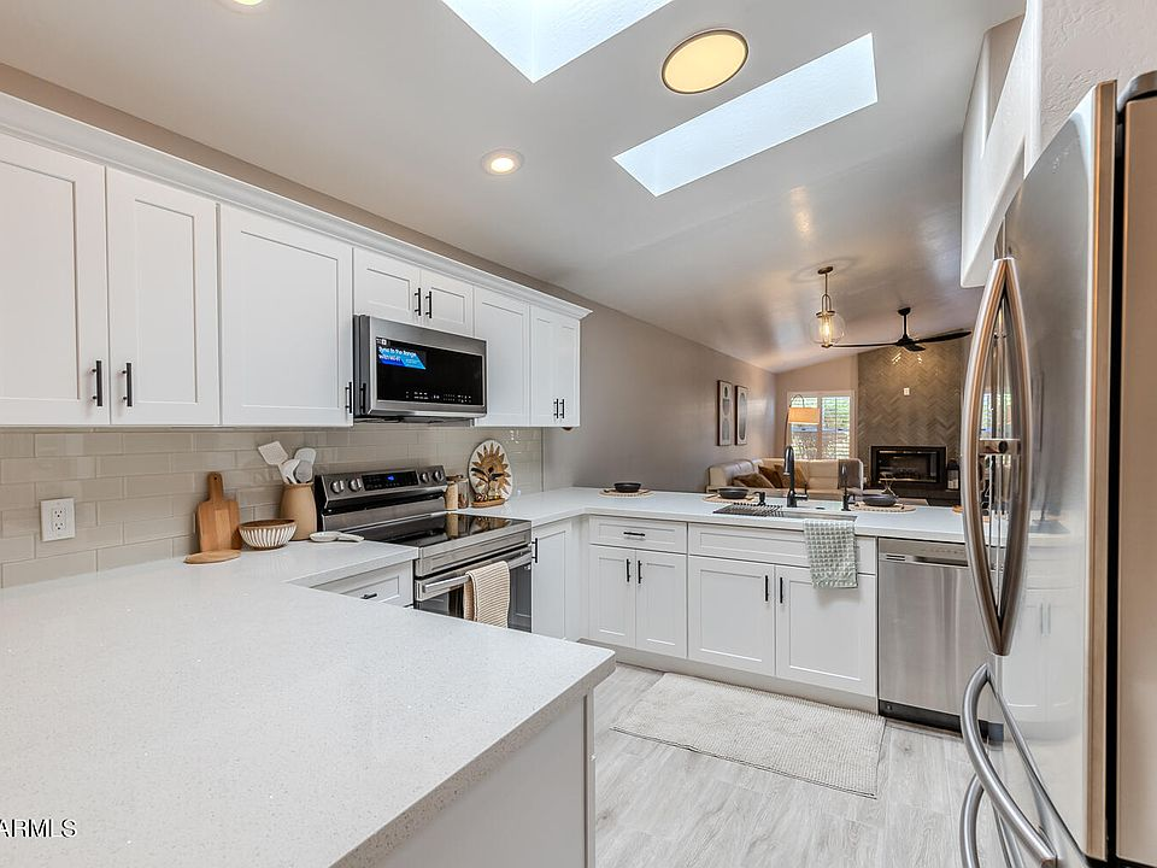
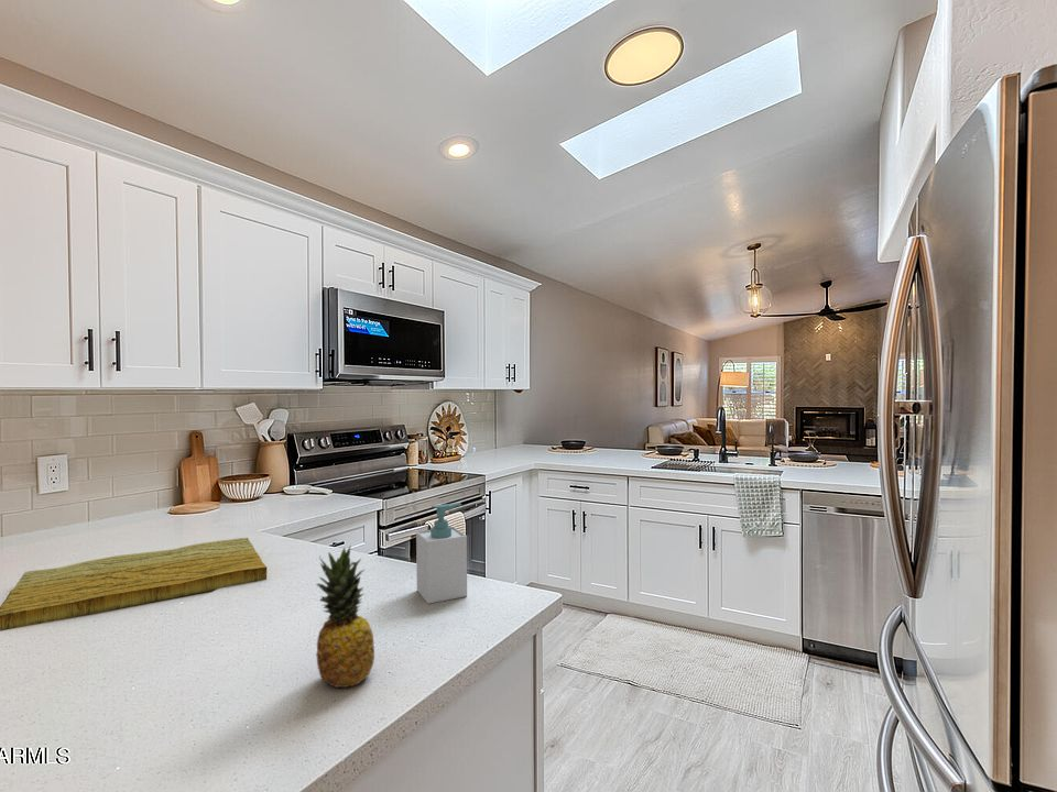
+ cutting board [0,537,268,632]
+ soap bottle [415,502,468,605]
+ fruit [315,544,375,689]
